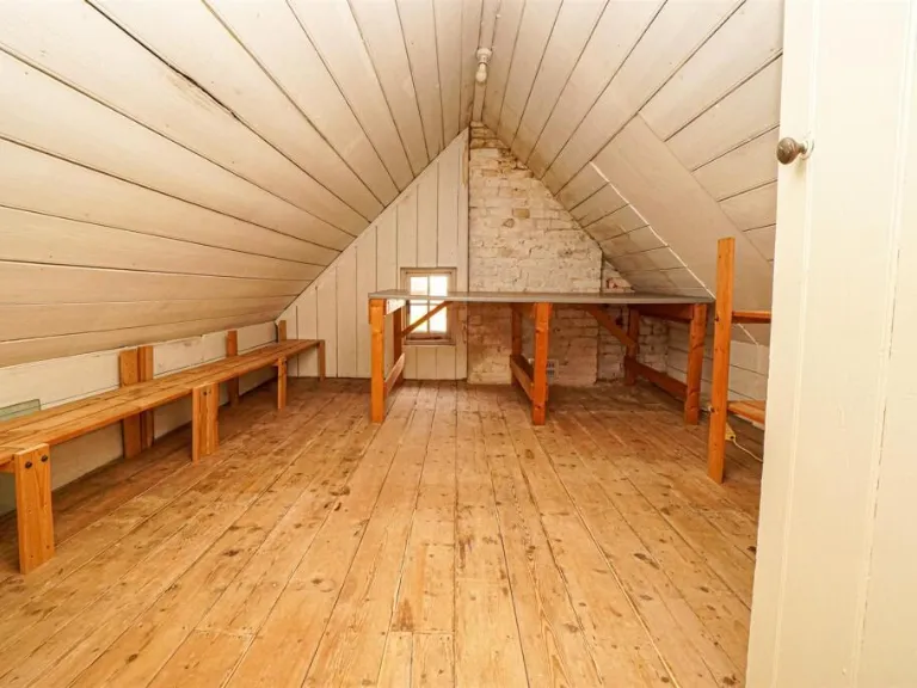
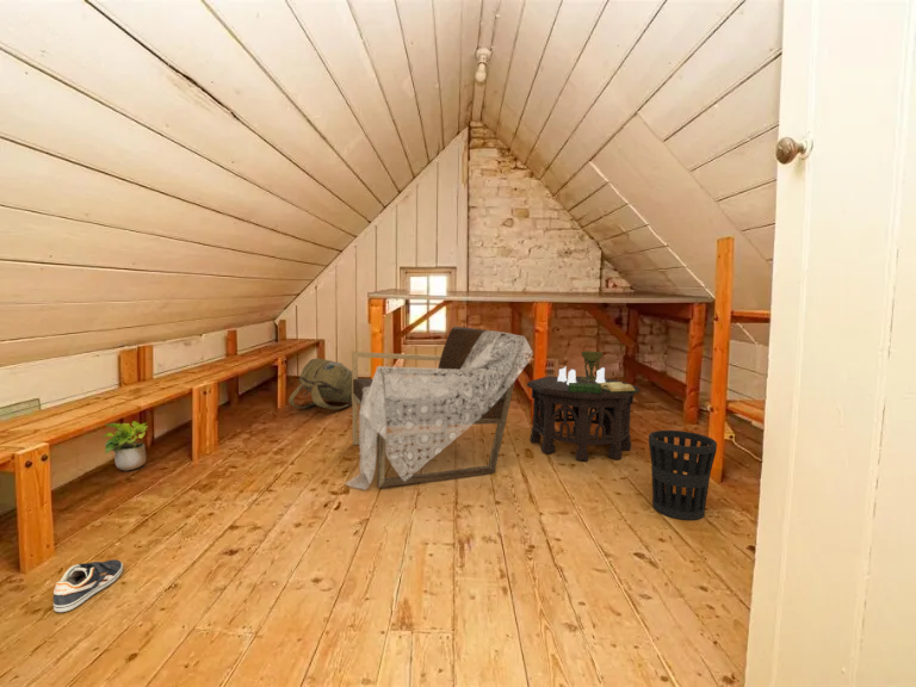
+ side table [526,351,640,462]
+ sneaker [52,558,124,613]
+ backpack [287,358,352,410]
+ armchair [344,326,534,490]
+ wastebasket [648,429,718,521]
+ potted plant [100,420,149,472]
